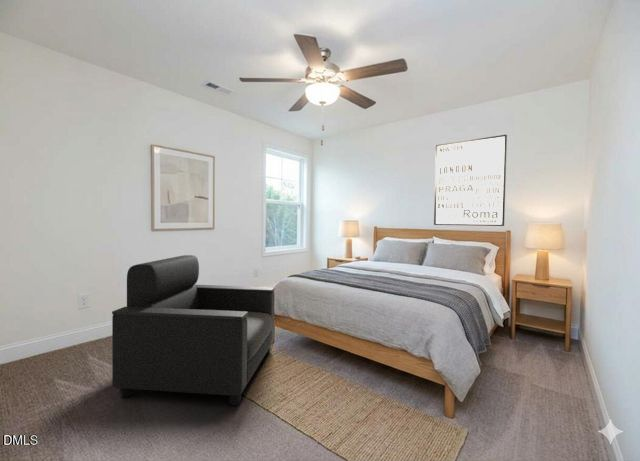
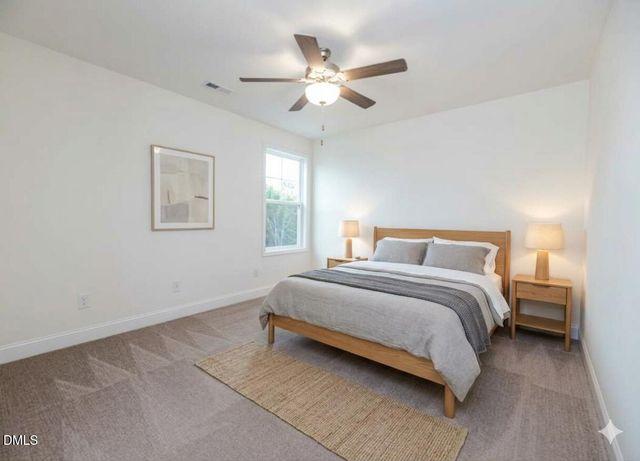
- wall art [433,134,508,227]
- armchair [111,254,276,406]
